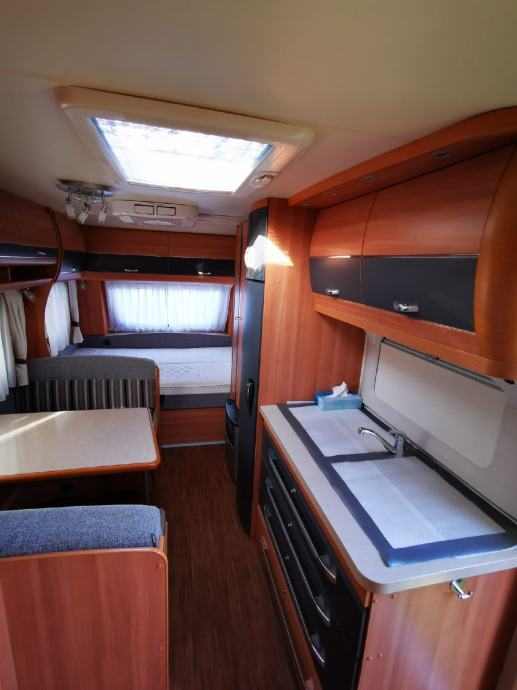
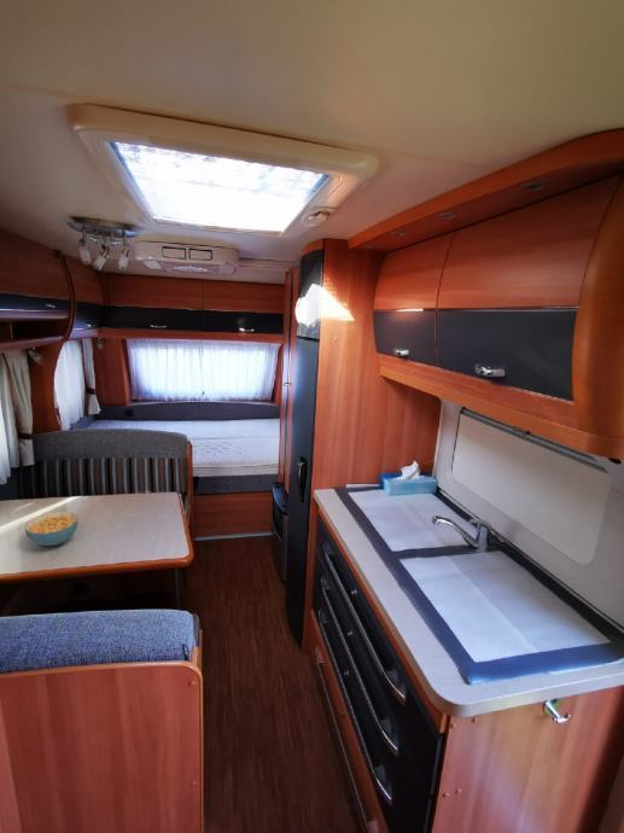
+ cereal bowl [24,511,80,547]
